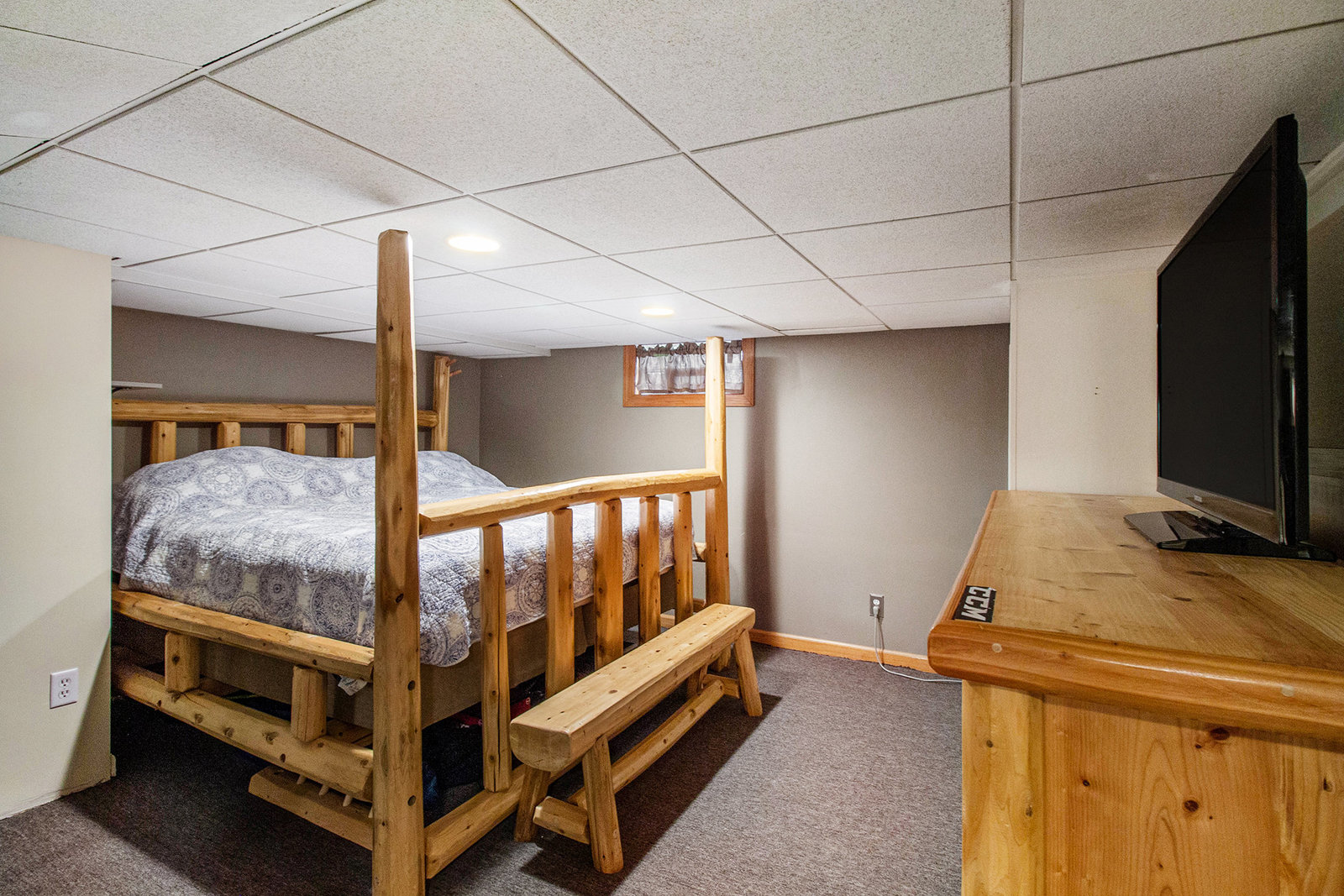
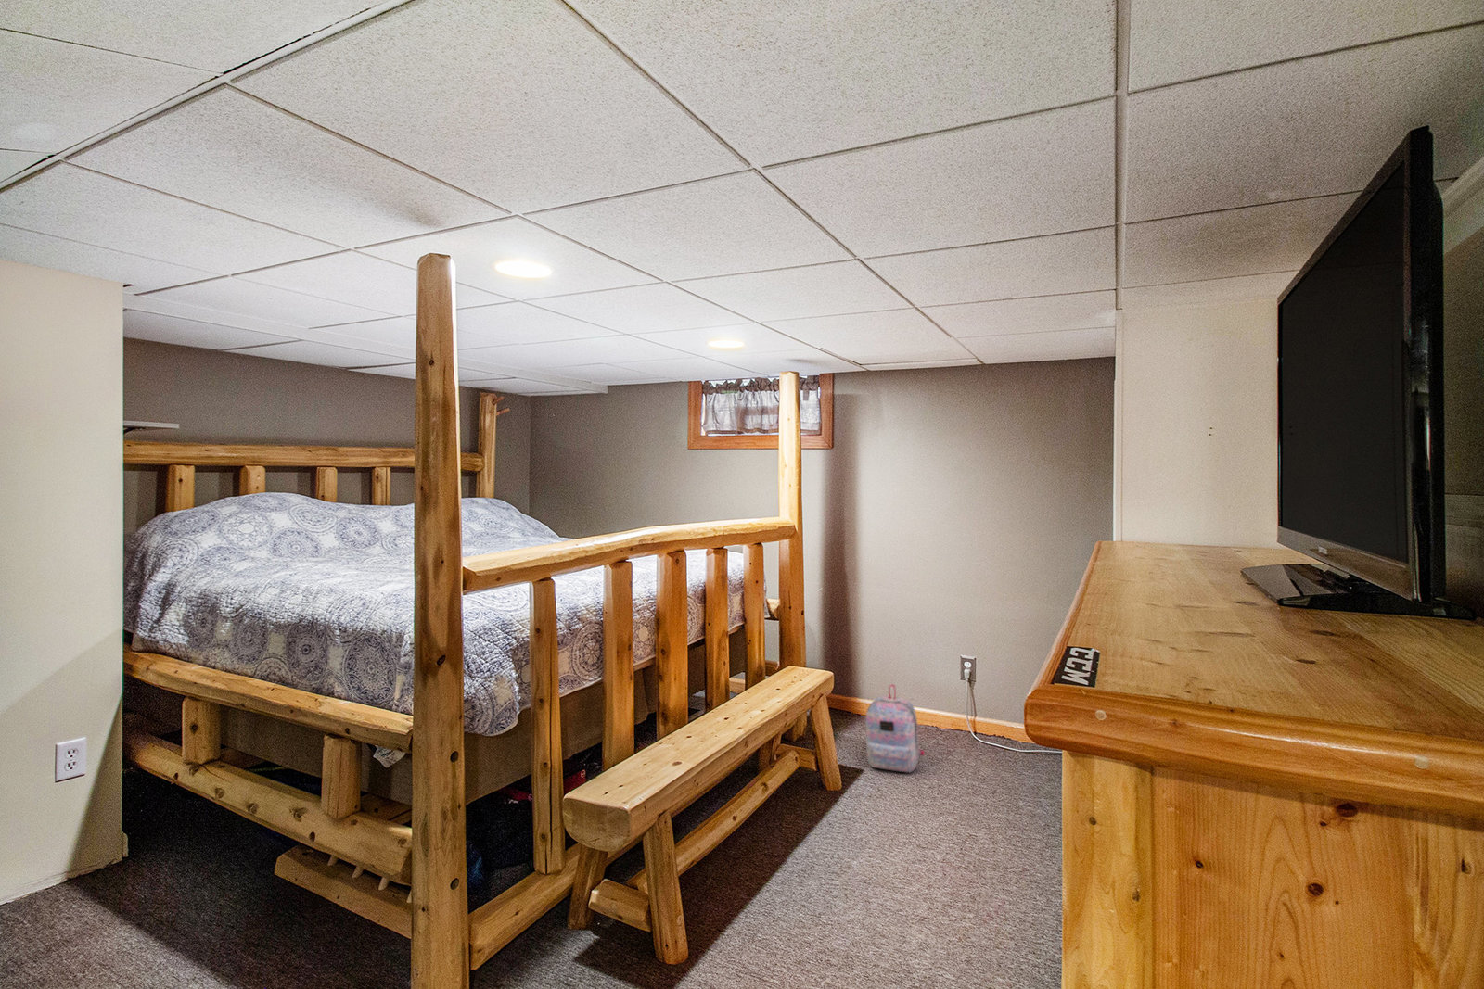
+ backpack [866,683,925,773]
